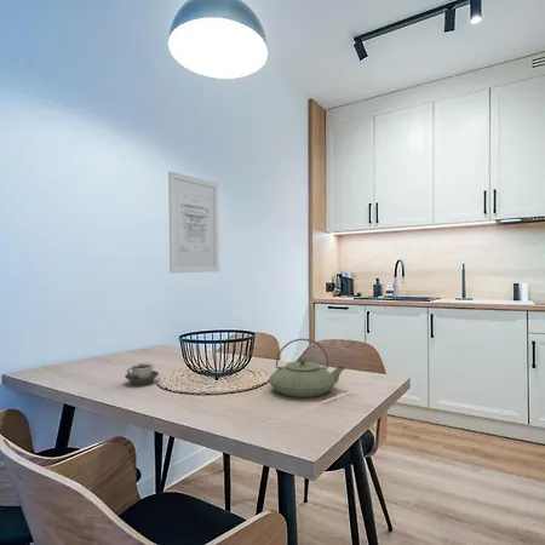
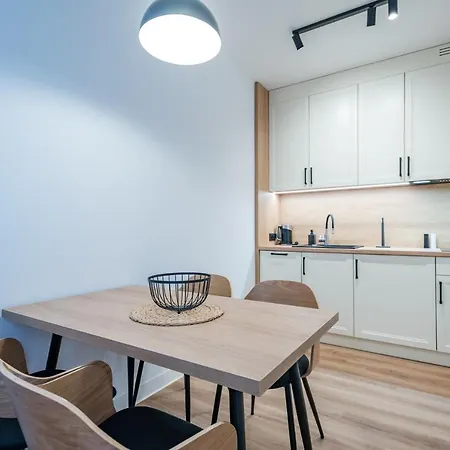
- cup [124,362,160,386]
- wall art [167,171,220,274]
- teapot [268,338,346,398]
